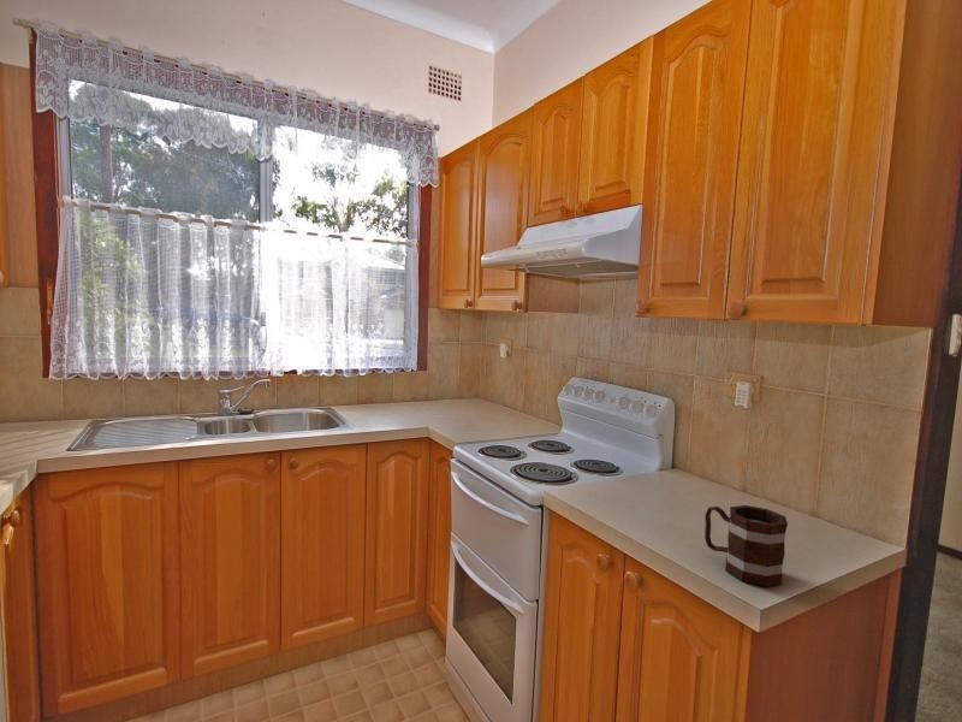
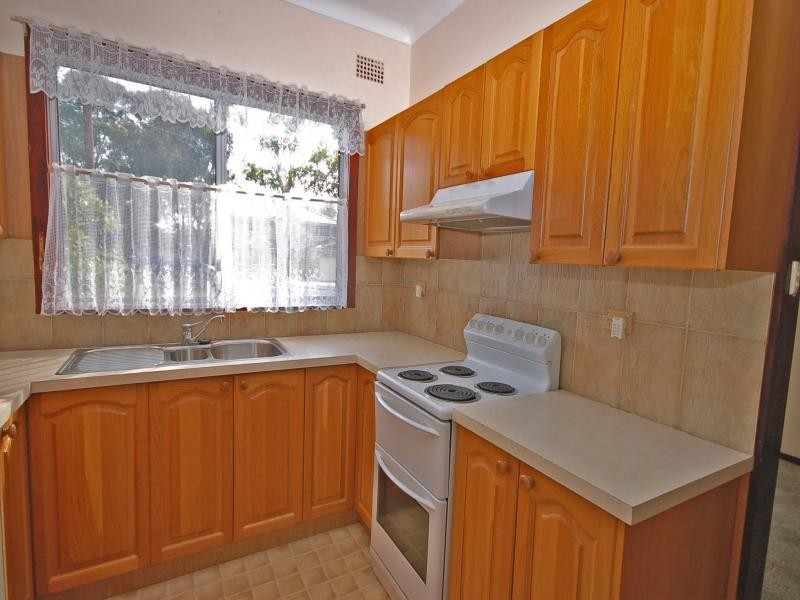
- mug [703,504,789,587]
